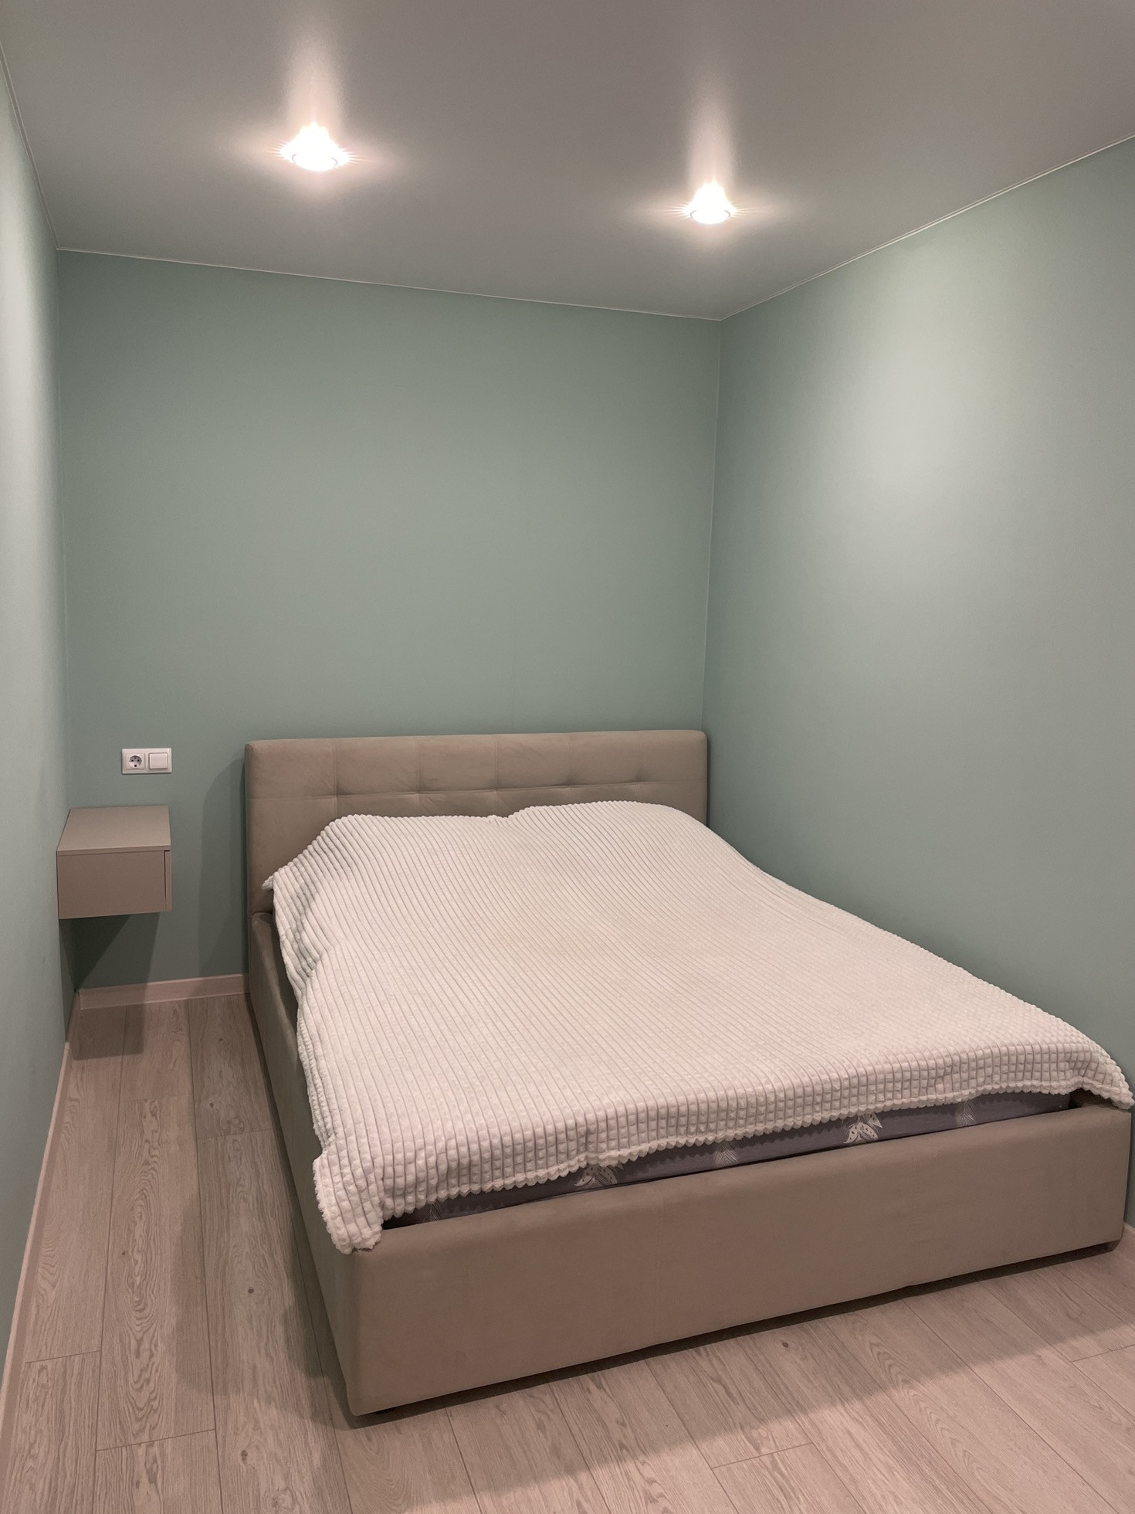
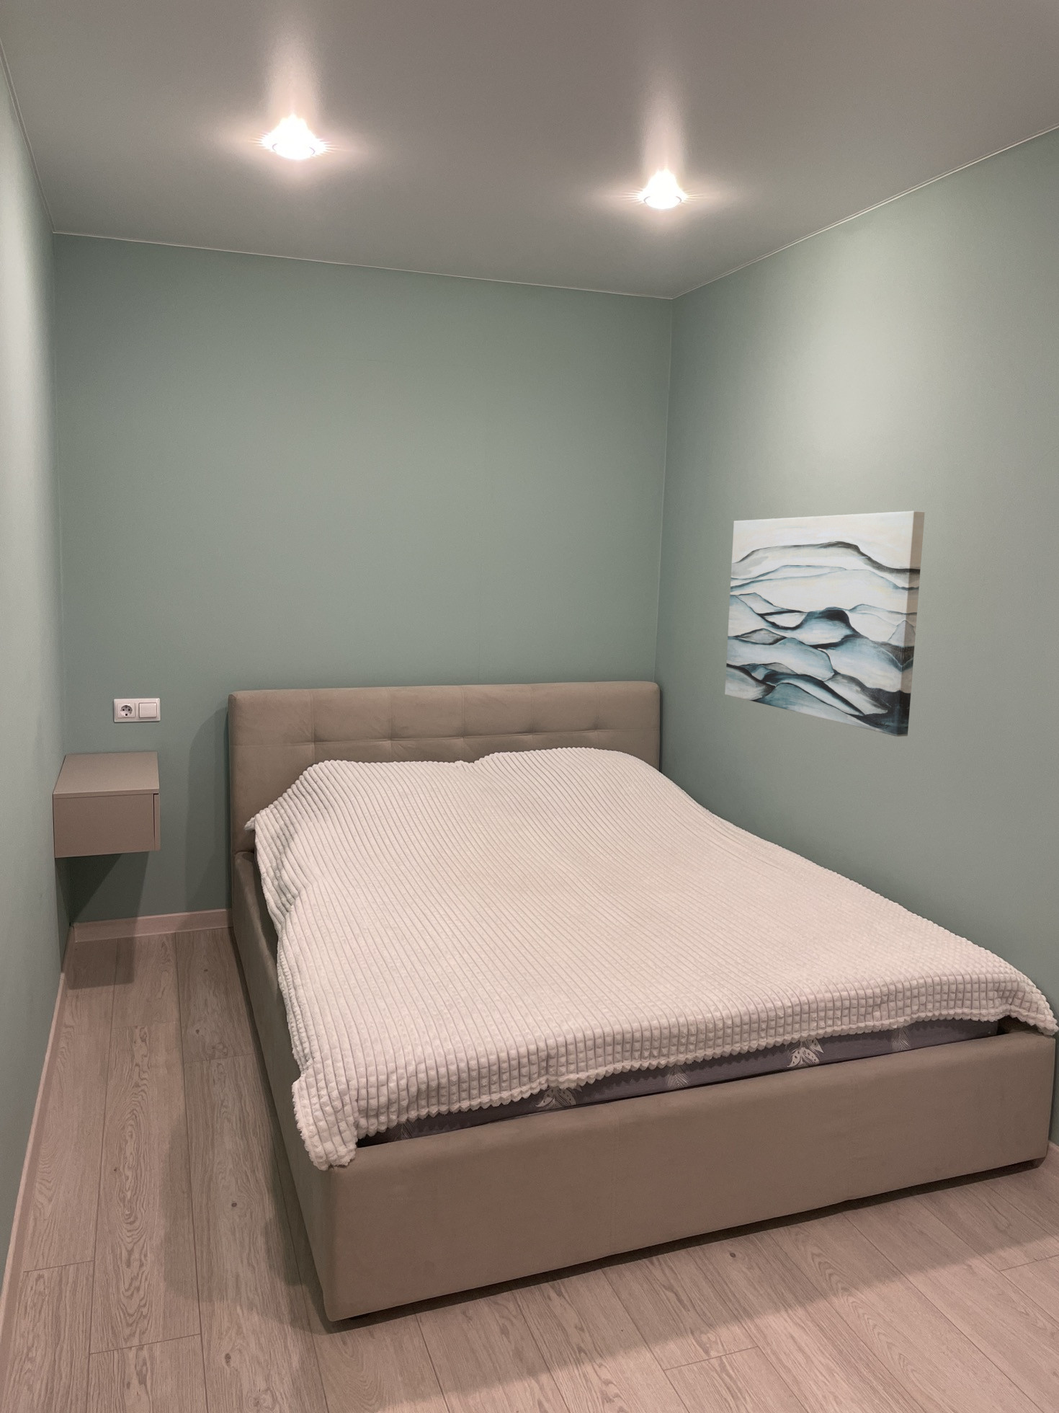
+ wall art [724,511,926,738]
